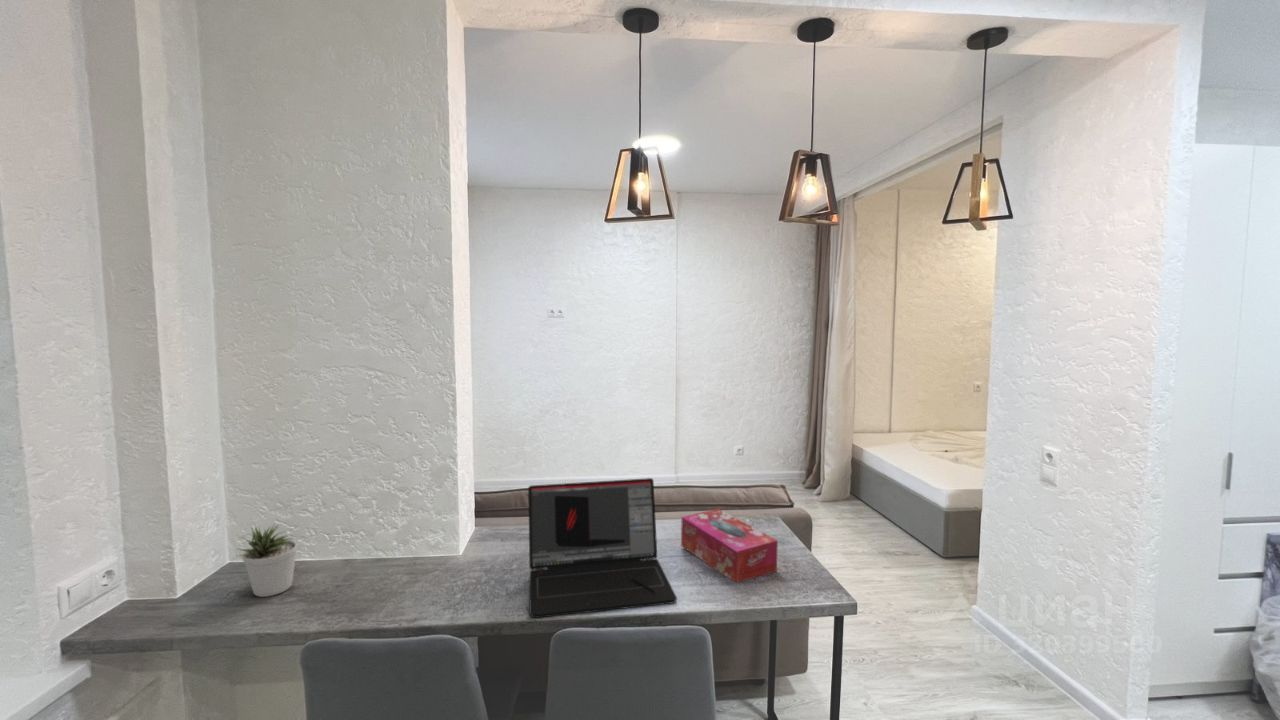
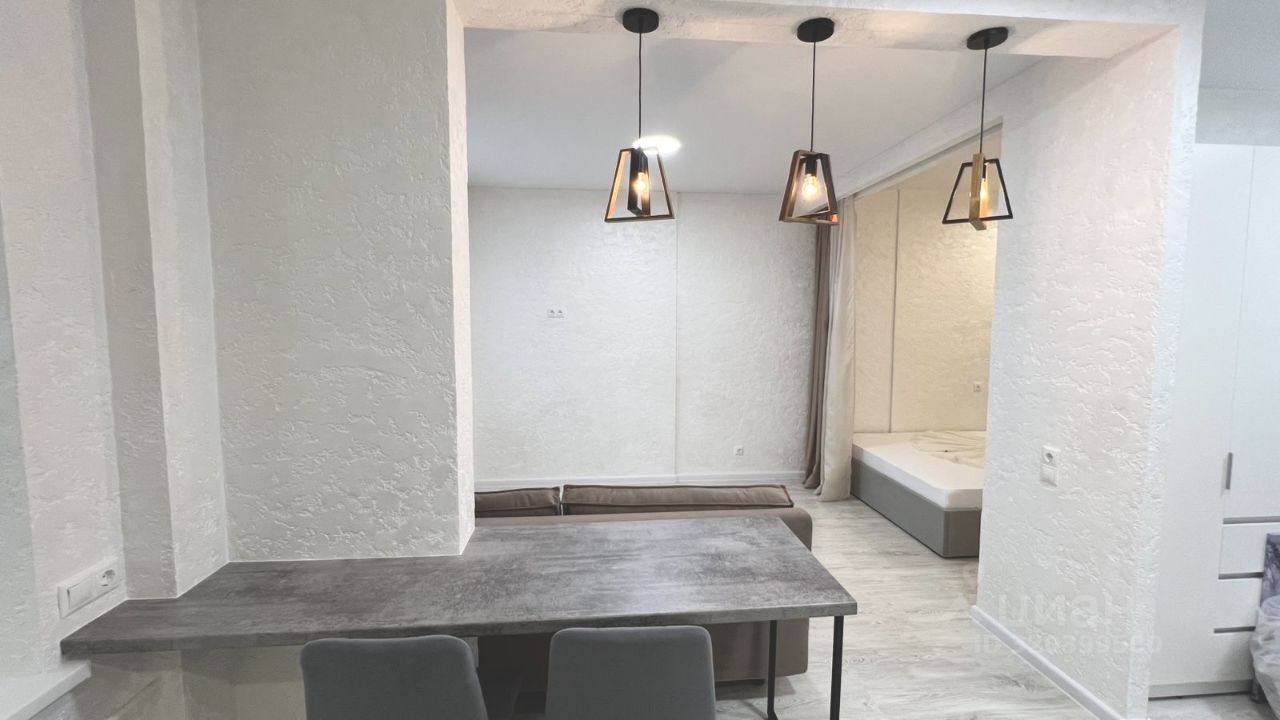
- tissue box [680,508,779,583]
- laptop [527,477,678,619]
- potted plant [236,523,298,598]
